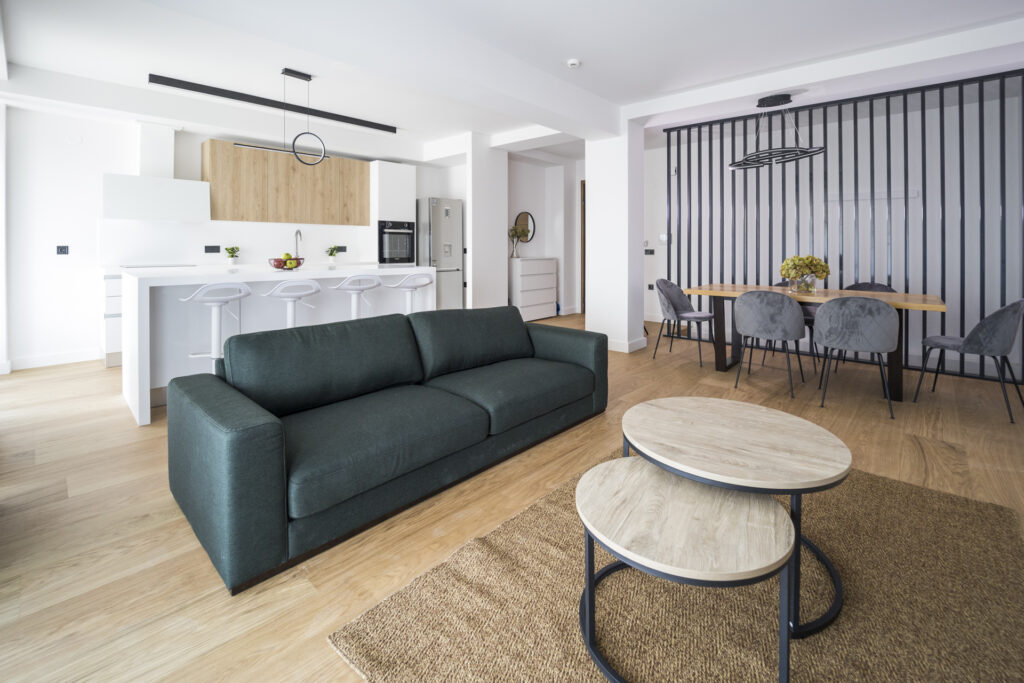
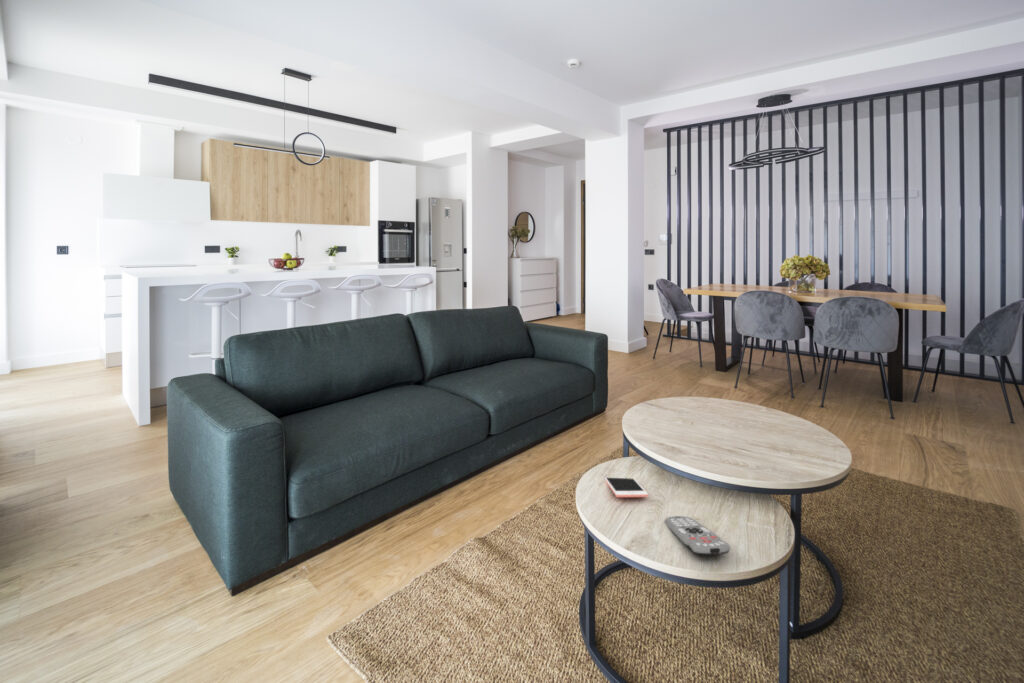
+ remote control [664,515,731,556]
+ cell phone [604,477,649,498]
